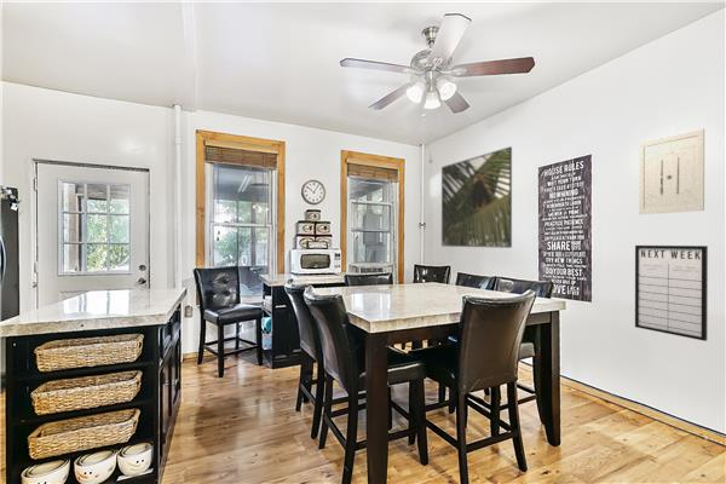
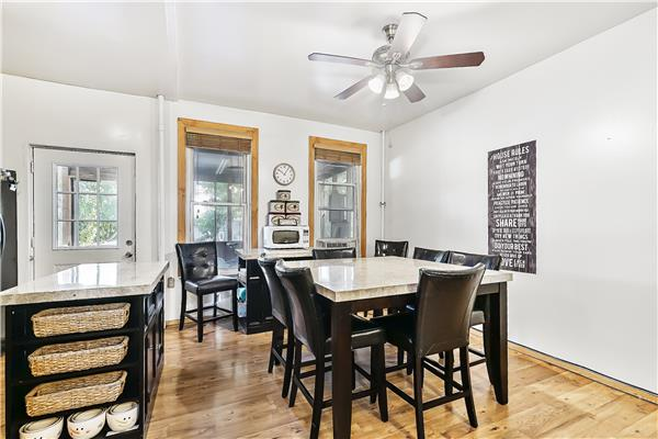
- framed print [440,145,513,249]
- writing board [634,244,709,342]
- wall art [638,127,705,215]
